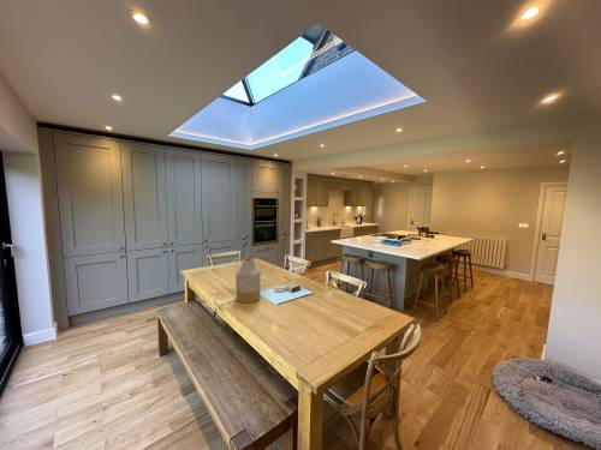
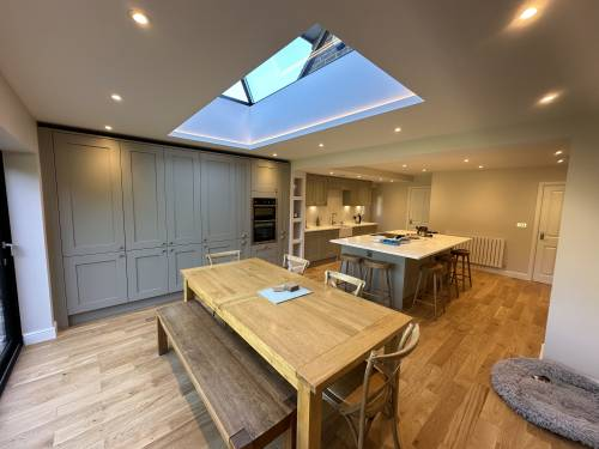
- vase [234,257,262,304]
